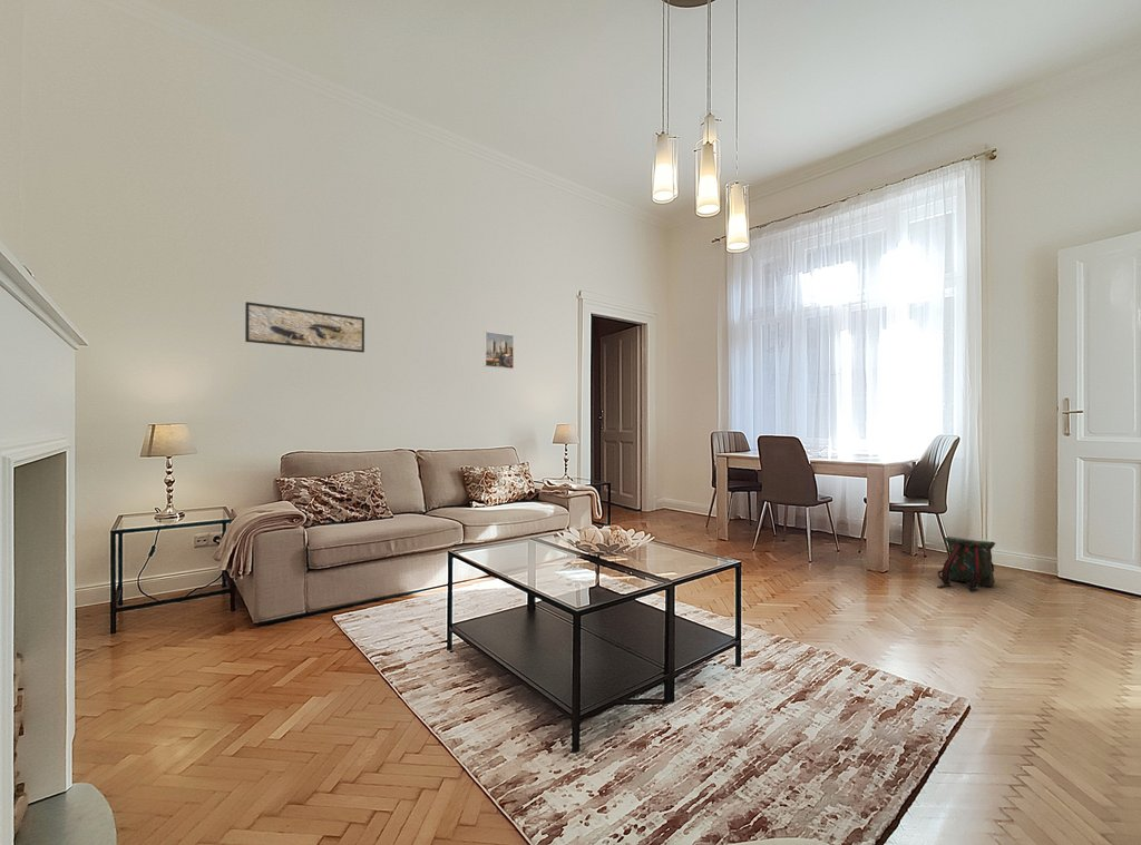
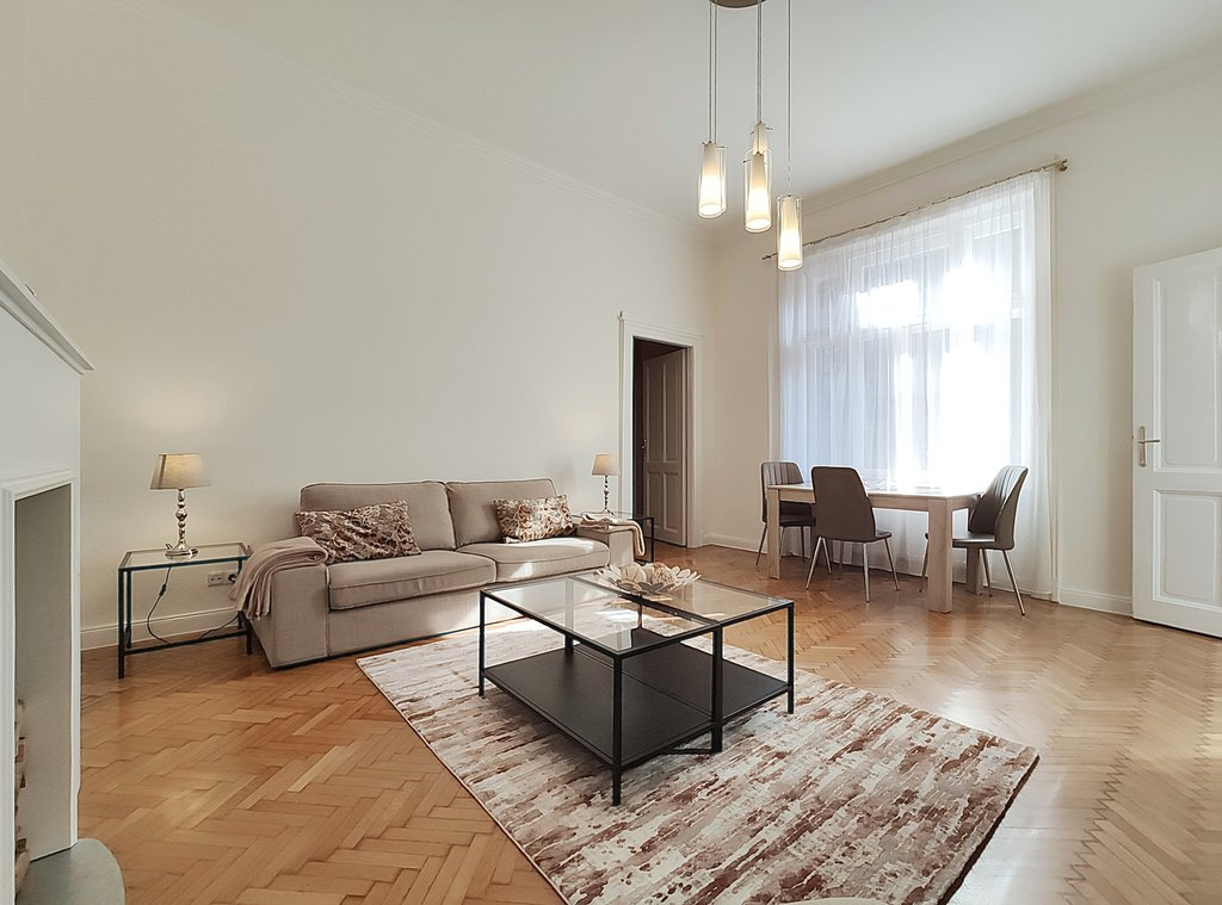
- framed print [482,331,515,370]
- backpack [936,536,996,592]
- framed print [244,301,365,354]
